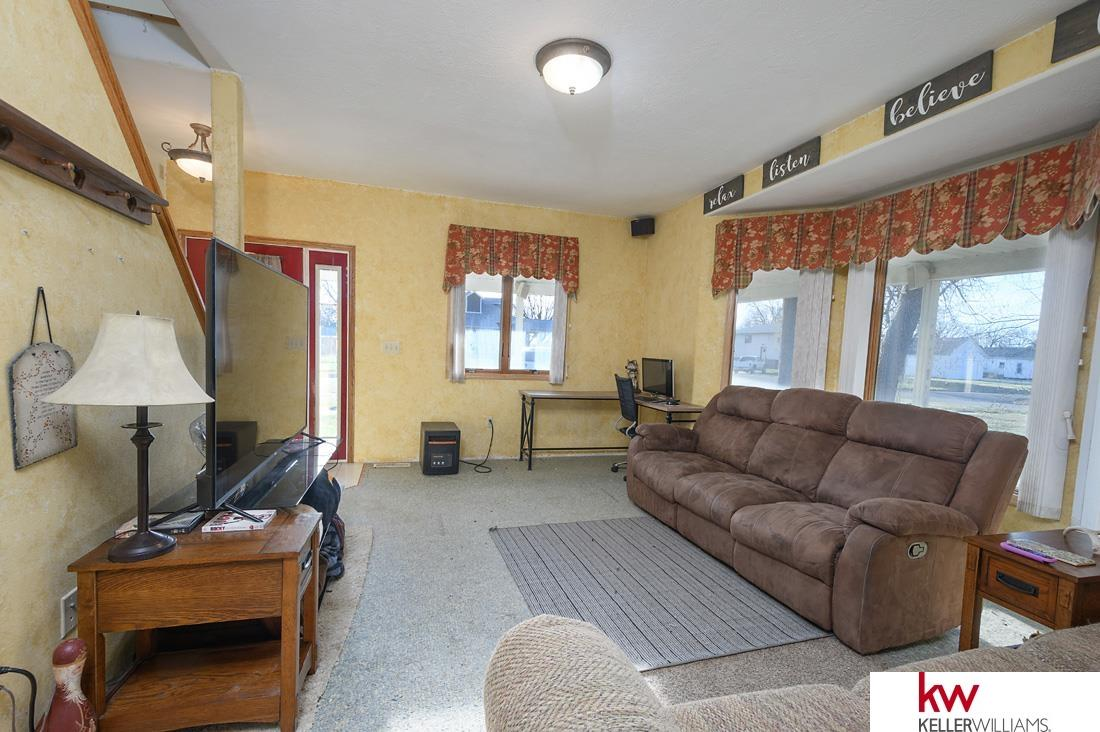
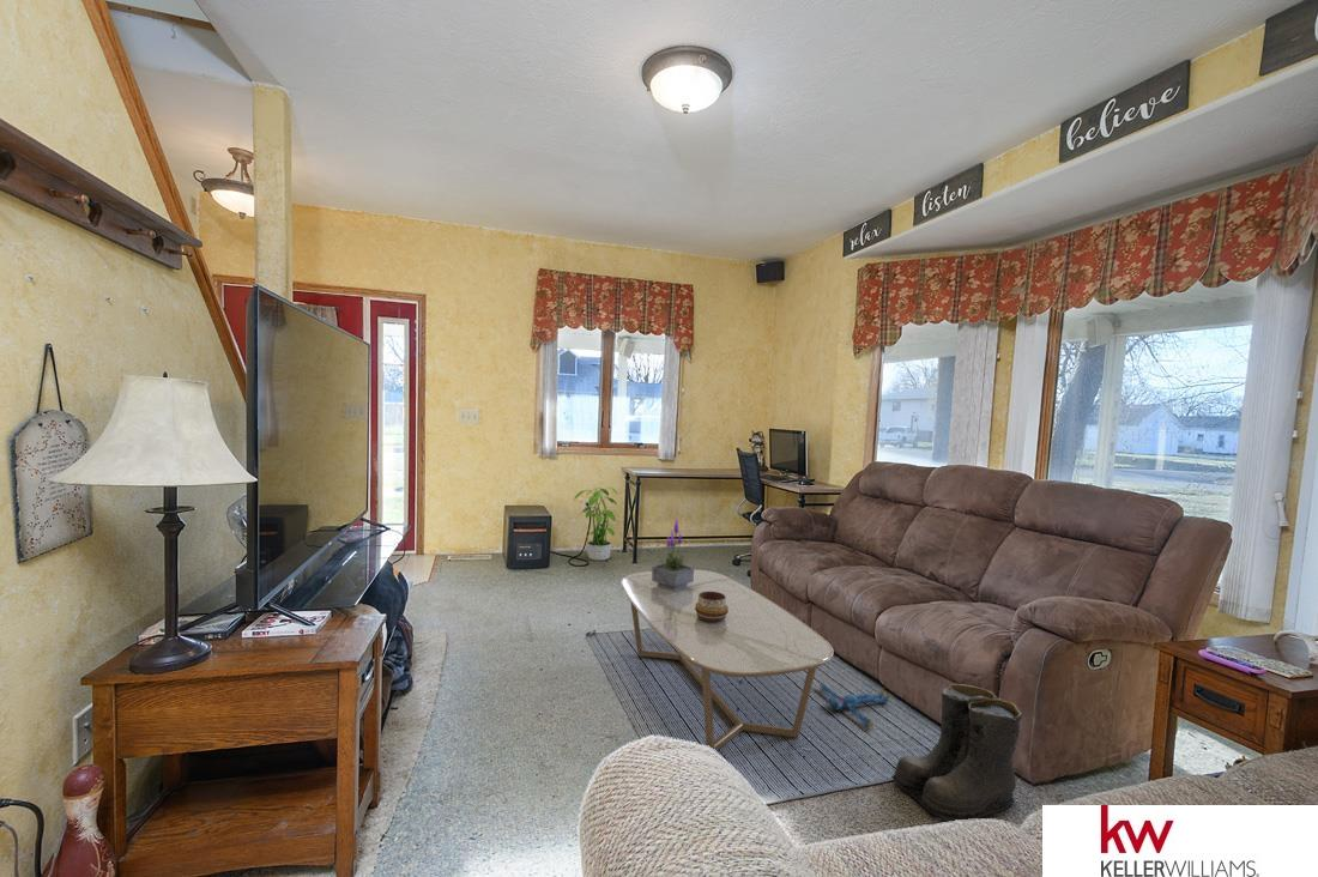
+ plush toy [818,681,891,728]
+ potted plant [573,484,621,562]
+ potted plant [651,515,695,589]
+ boots [890,683,1023,822]
+ decorative bowl [695,592,728,622]
+ coffee table [619,568,835,751]
